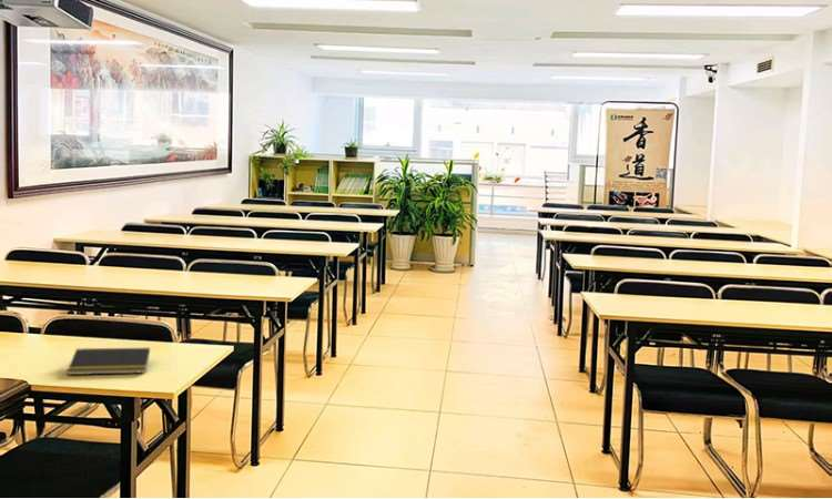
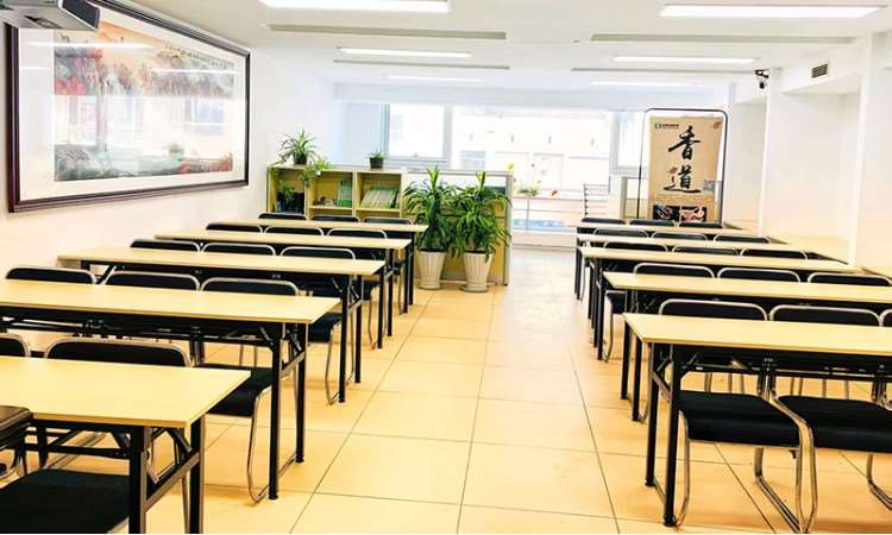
- notepad [67,347,151,376]
